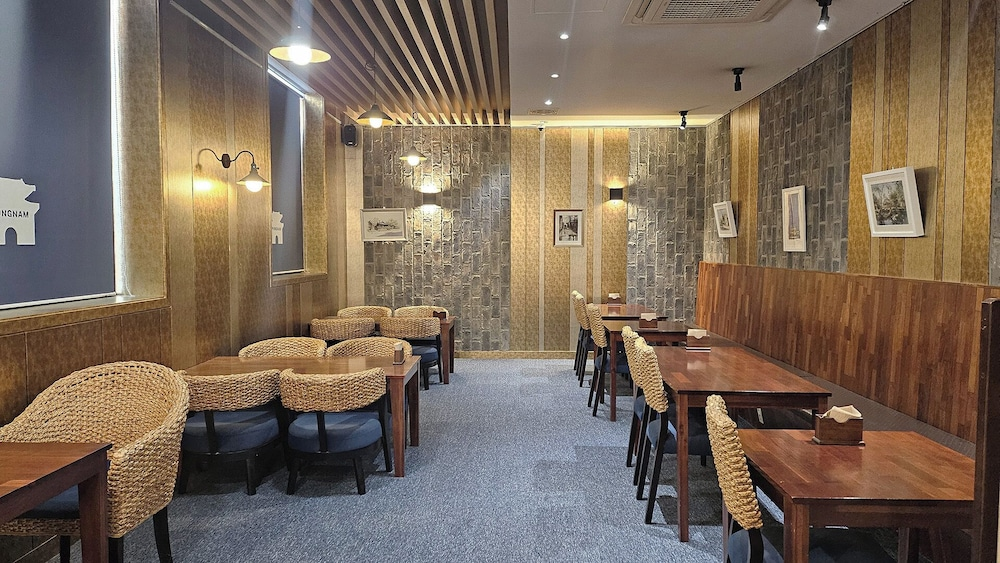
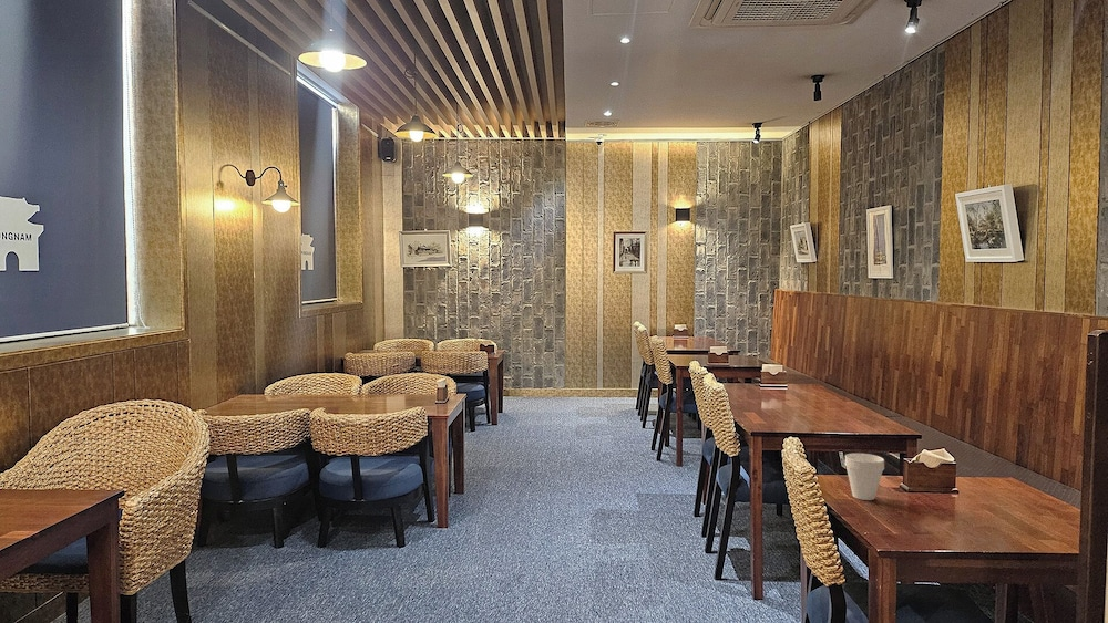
+ cup [843,451,885,501]
